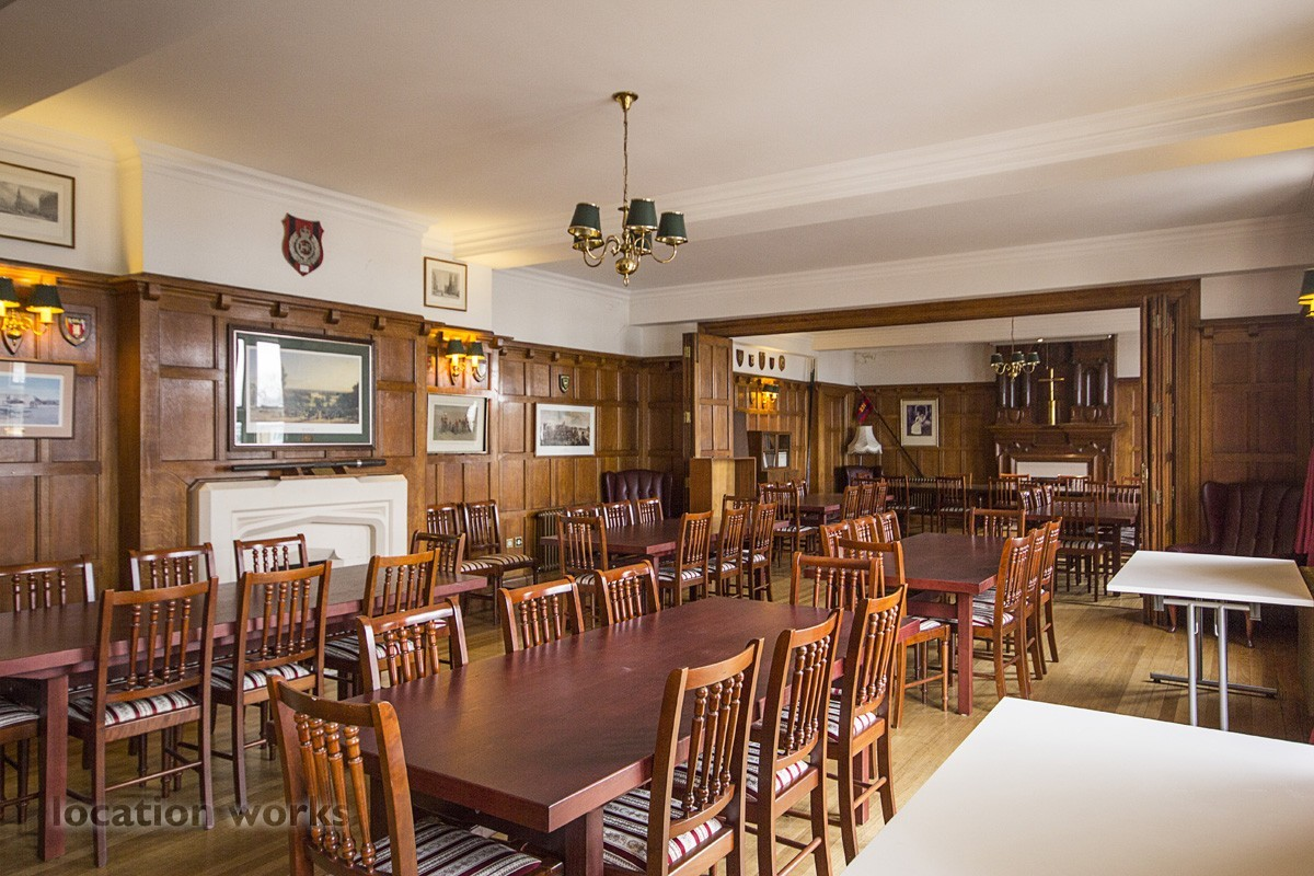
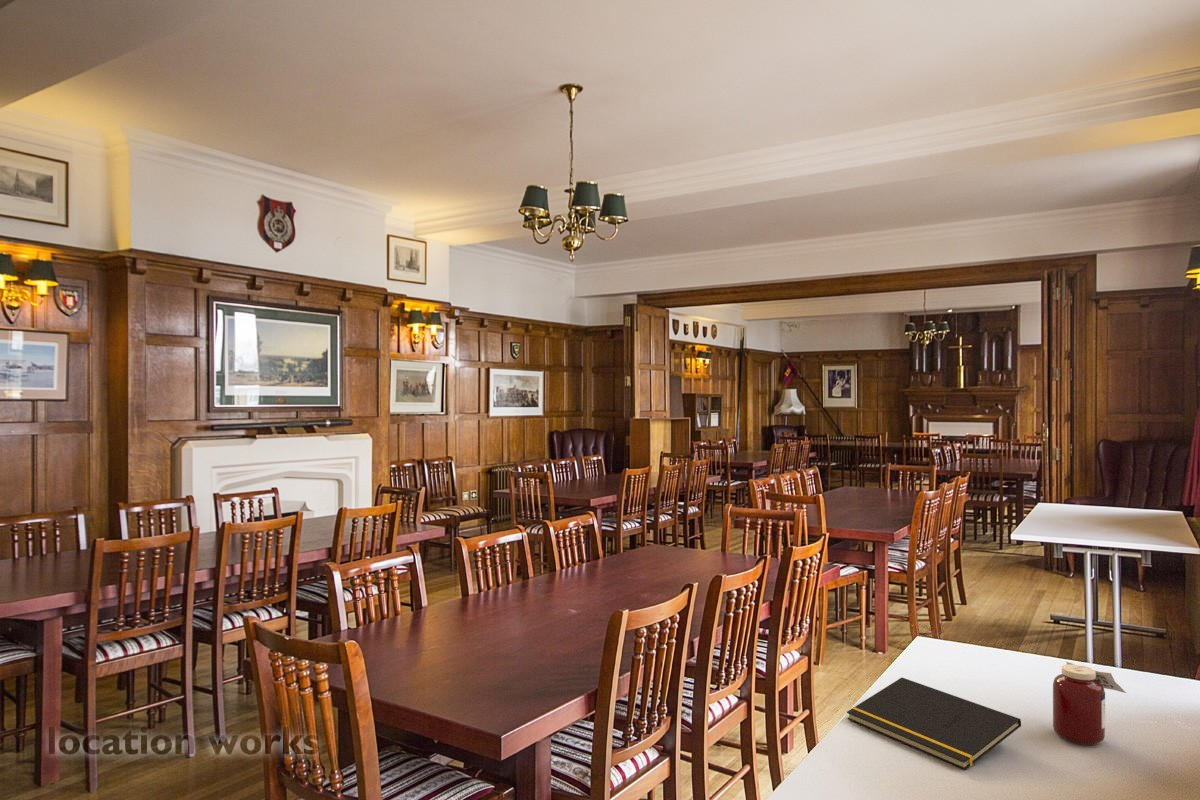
+ notepad [846,677,1022,771]
+ jar [1052,661,1127,746]
